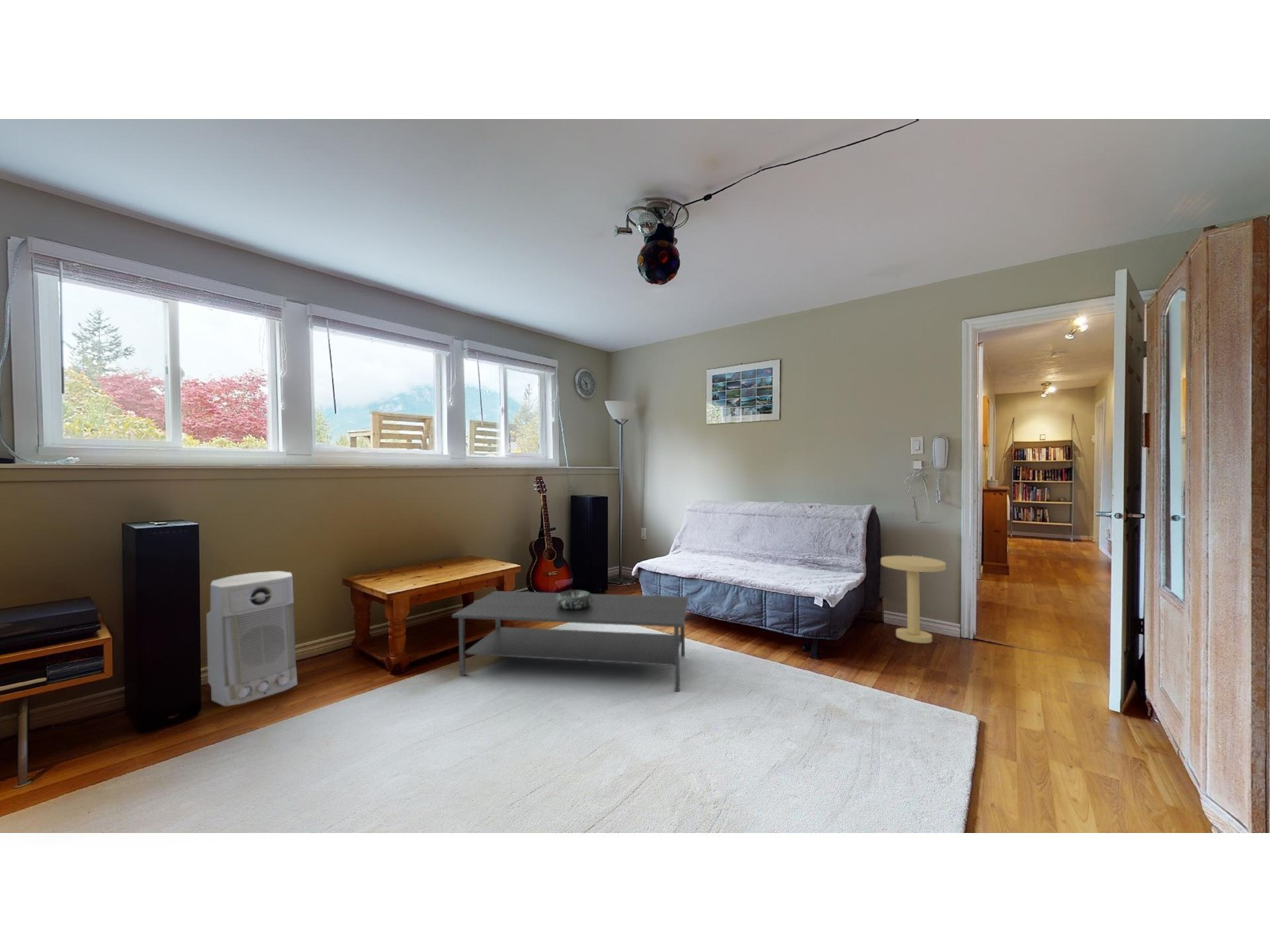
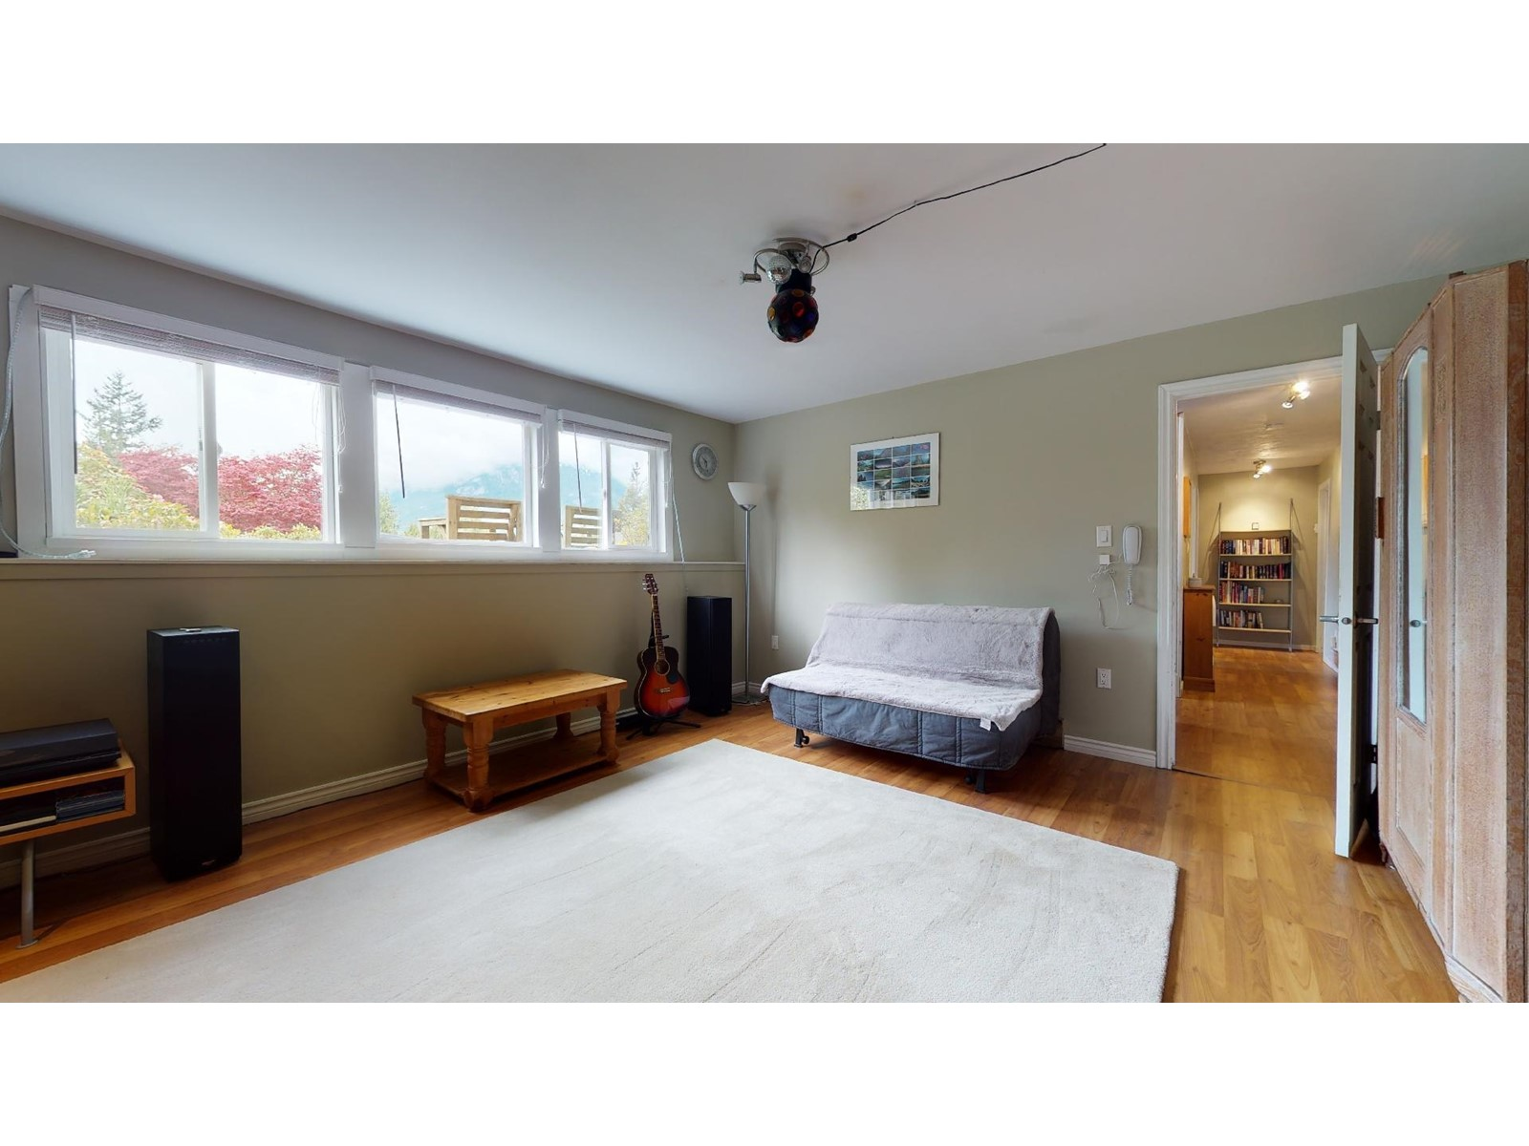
- side table [880,555,947,644]
- coffee table [451,590,689,692]
- decorative bowl [556,589,592,609]
- air purifier [206,570,298,707]
